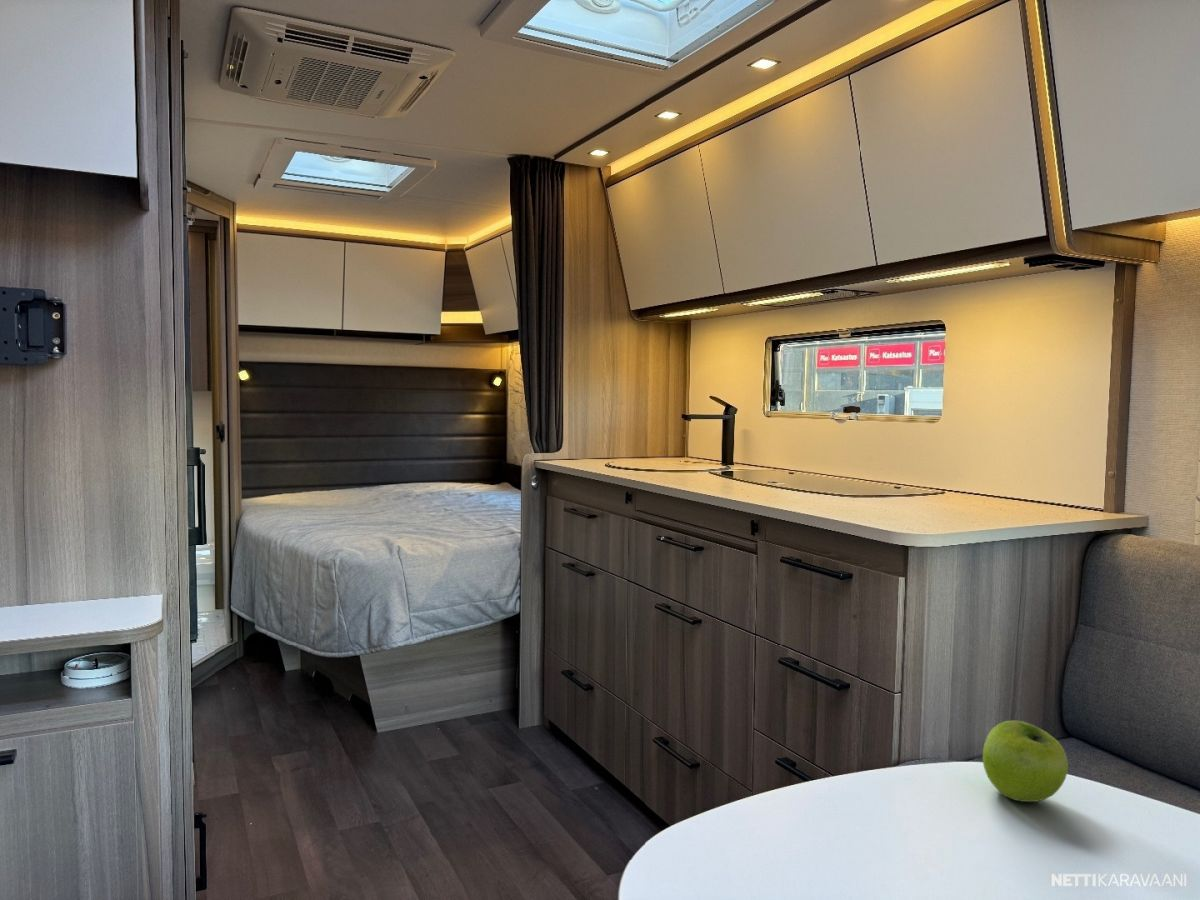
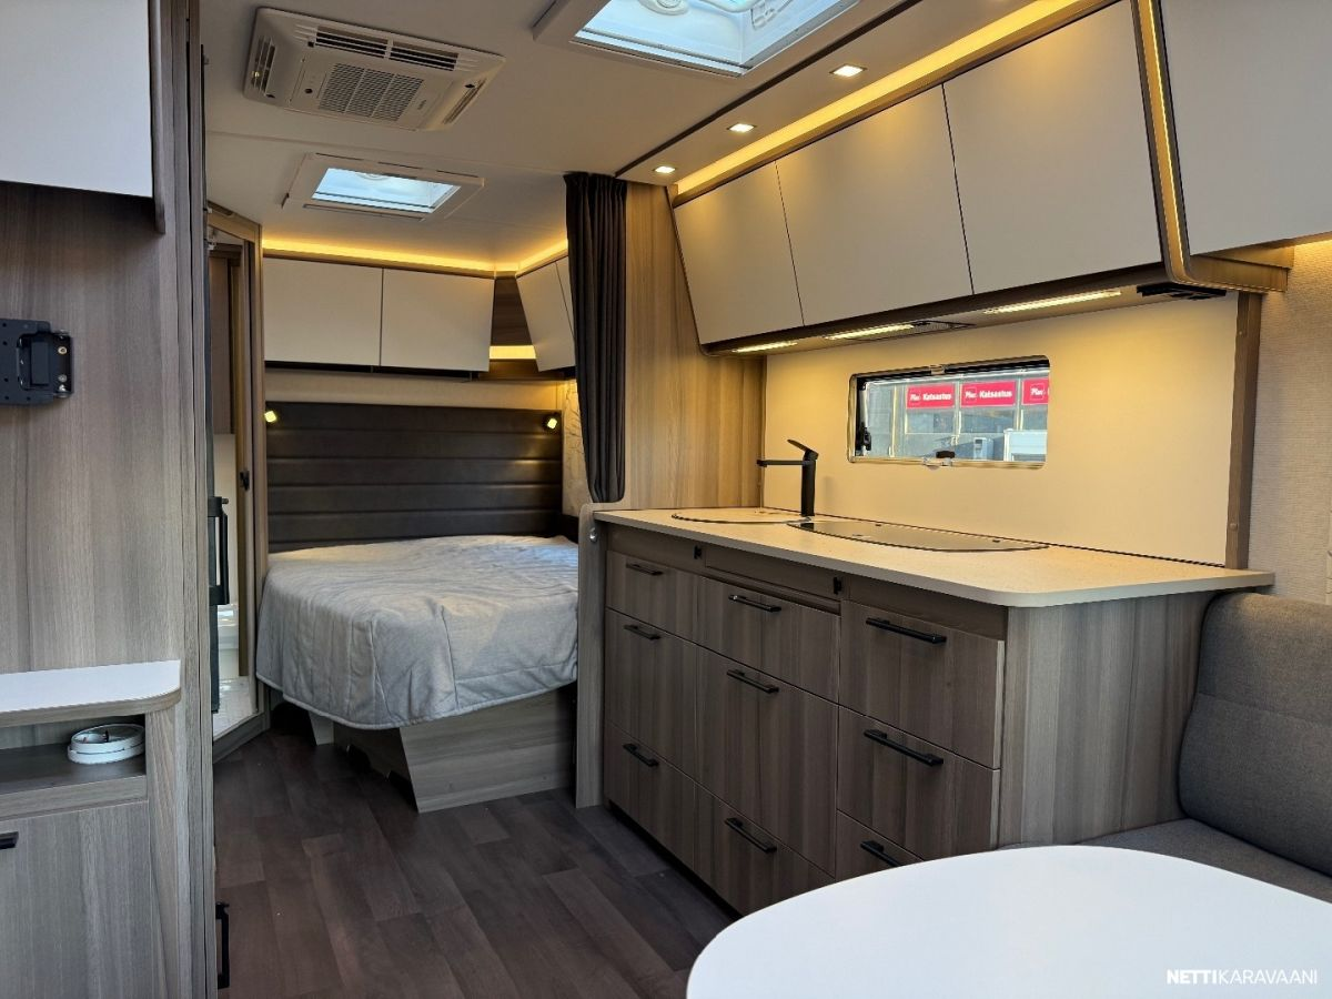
- fruit [982,719,1069,803]
